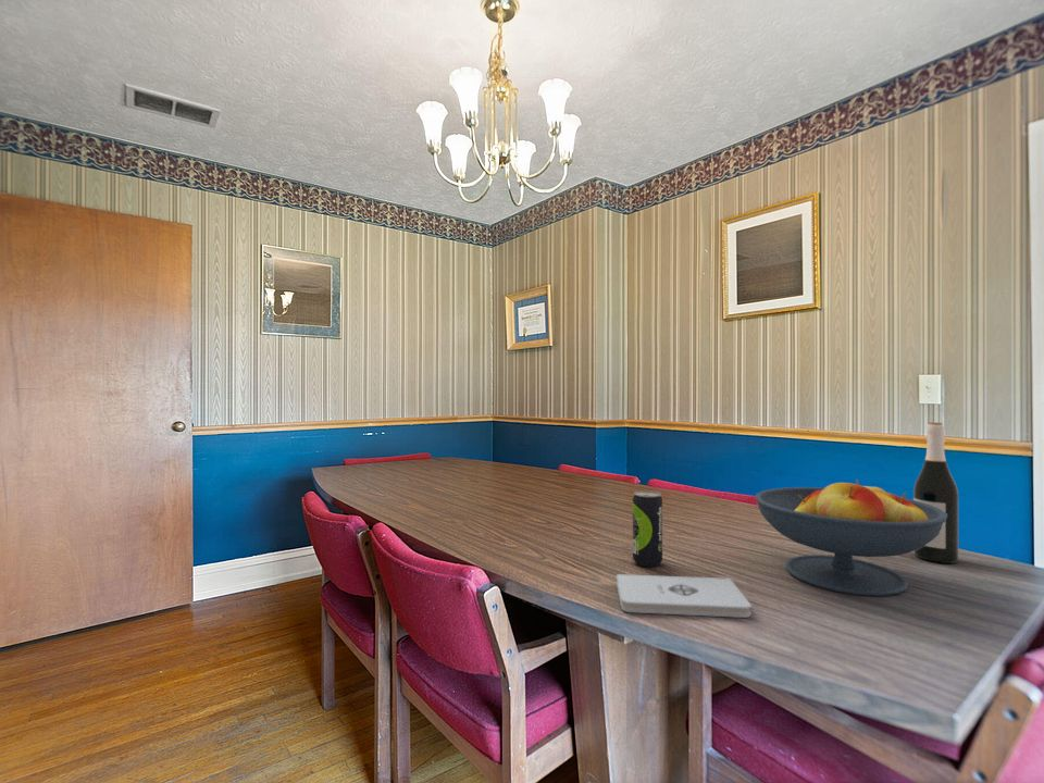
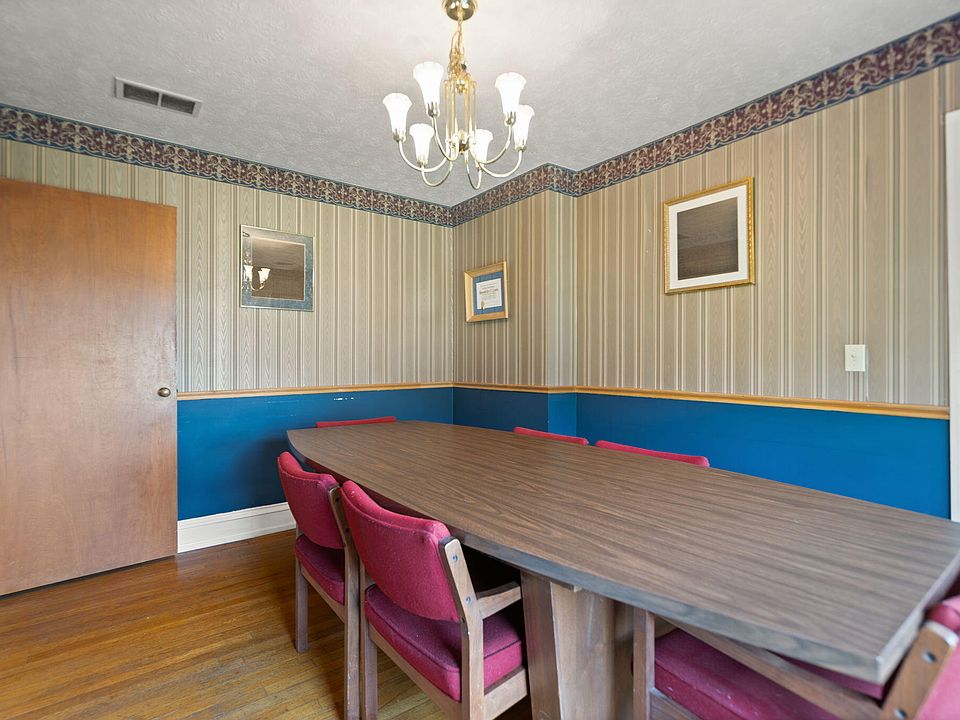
- wine bottle [912,421,959,564]
- beverage can [632,489,663,568]
- fruit bowl [754,478,947,597]
- notepad [616,573,753,619]
